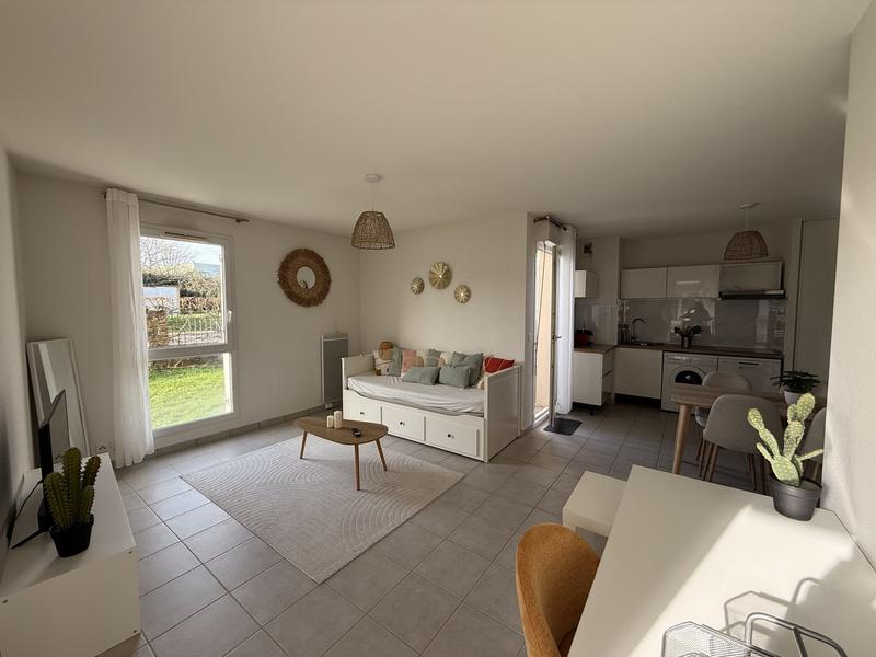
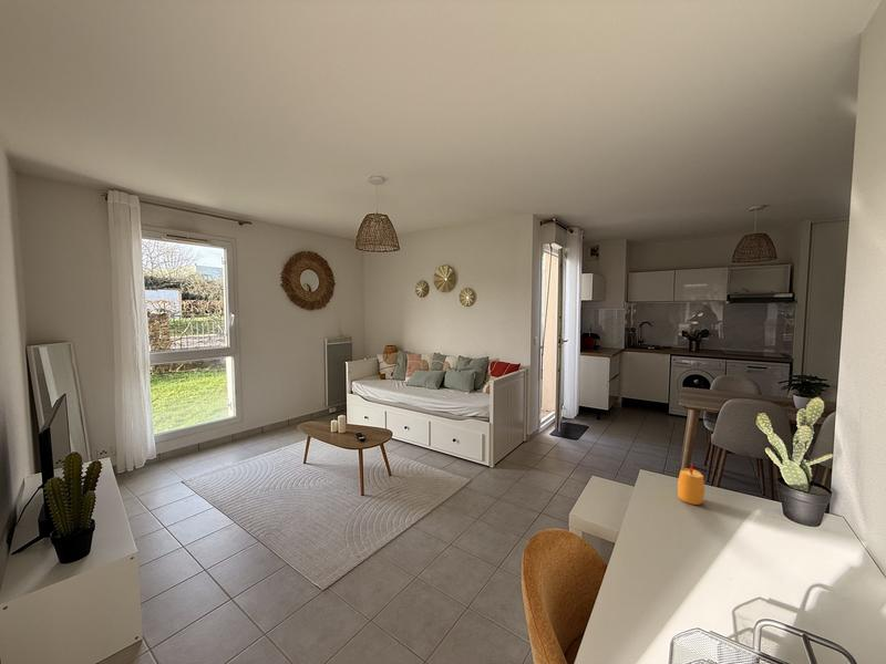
+ candle [677,460,705,506]
